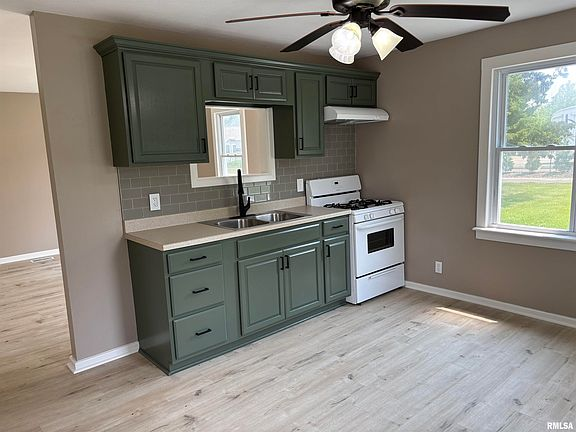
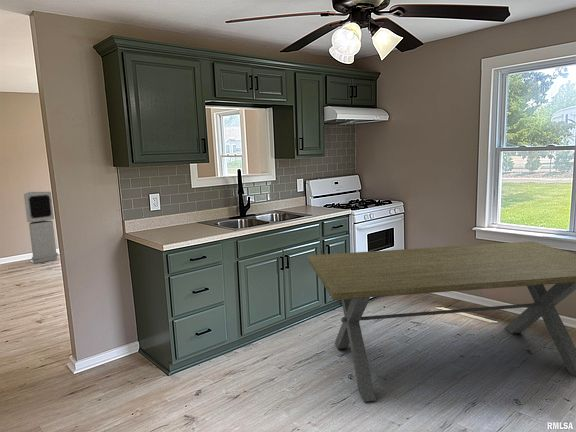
+ air purifier [23,191,59,264]
+ dining table [307,240,576,403]
